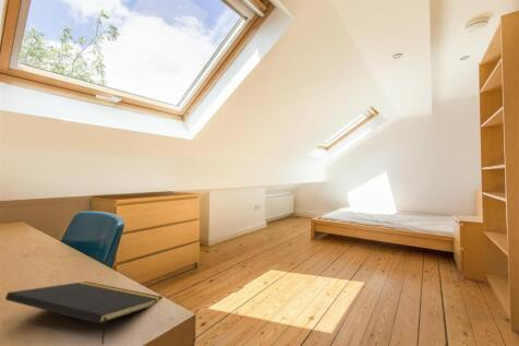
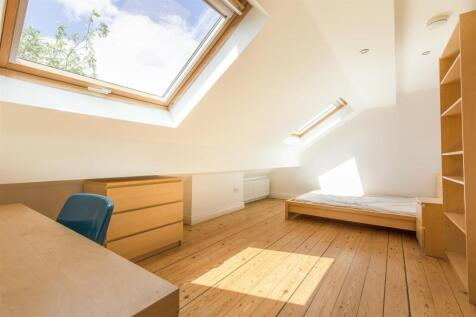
- notepad [4,281,164,345]
